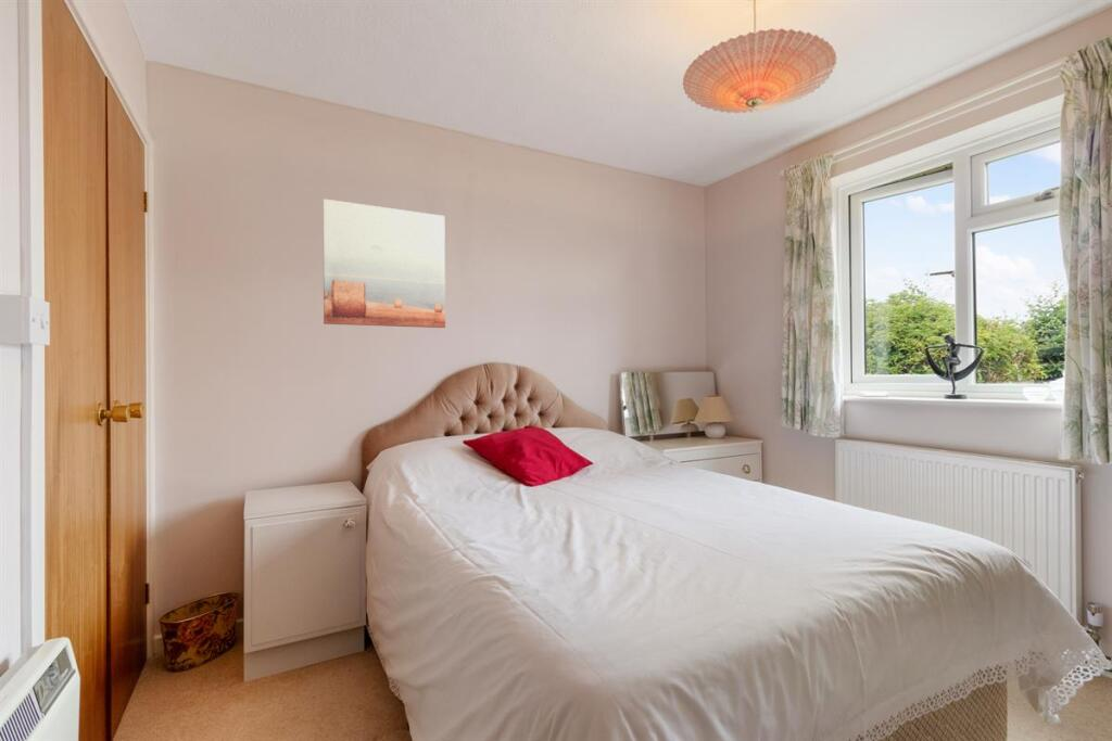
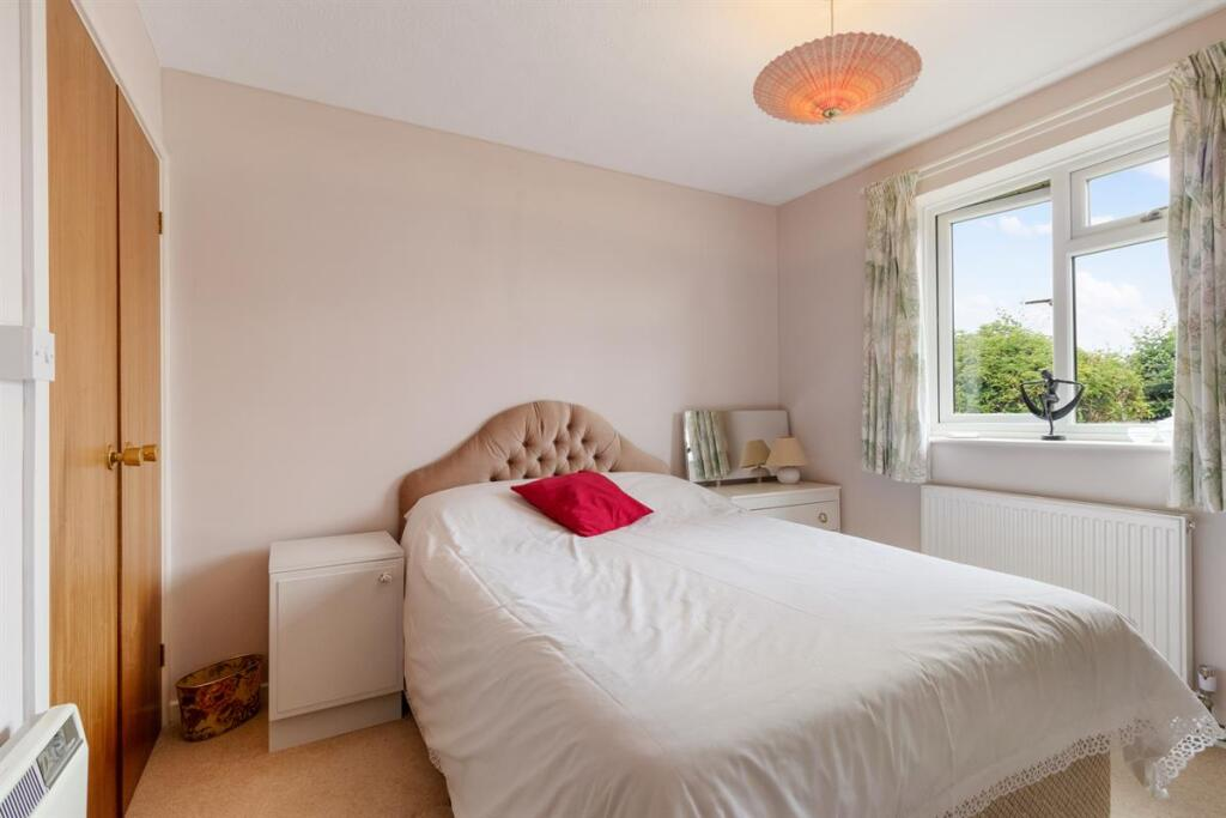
- wall art [321,199,446,329]
